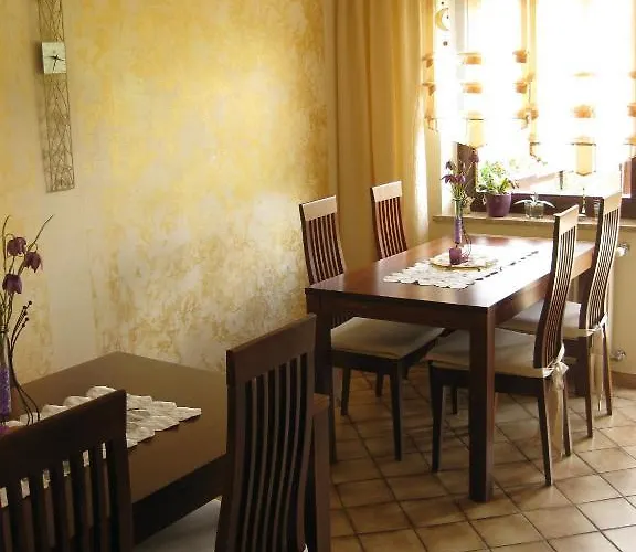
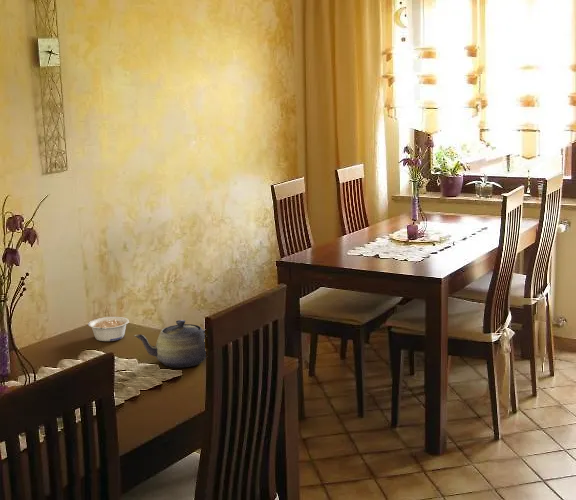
+ legume [87,316,130,342]
+ teapot [132,319,207,369]
